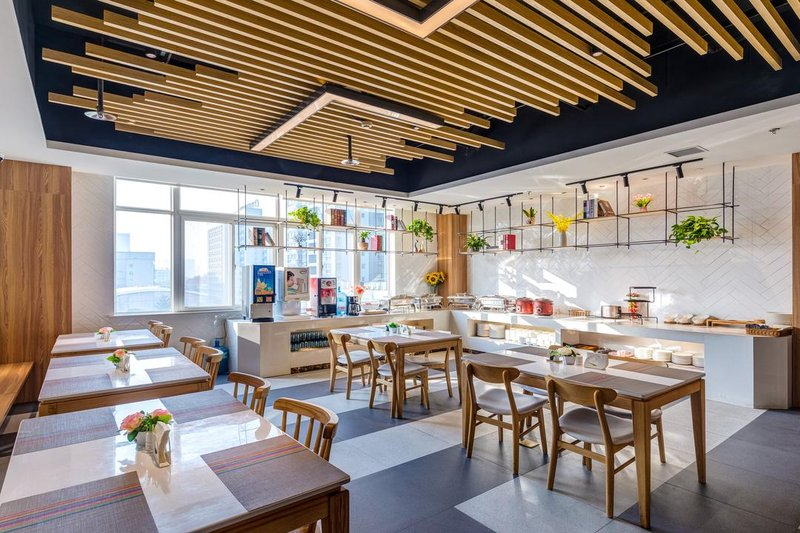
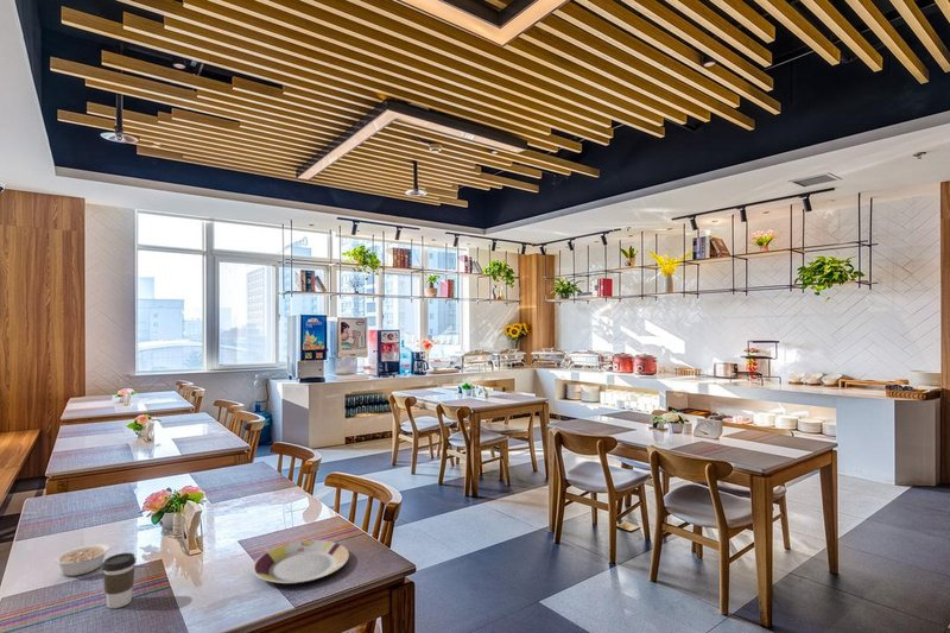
+ legume [53,543,119,577]
+ coffee cup [101,552,137,609]
+ plate [252,539,350,585]
